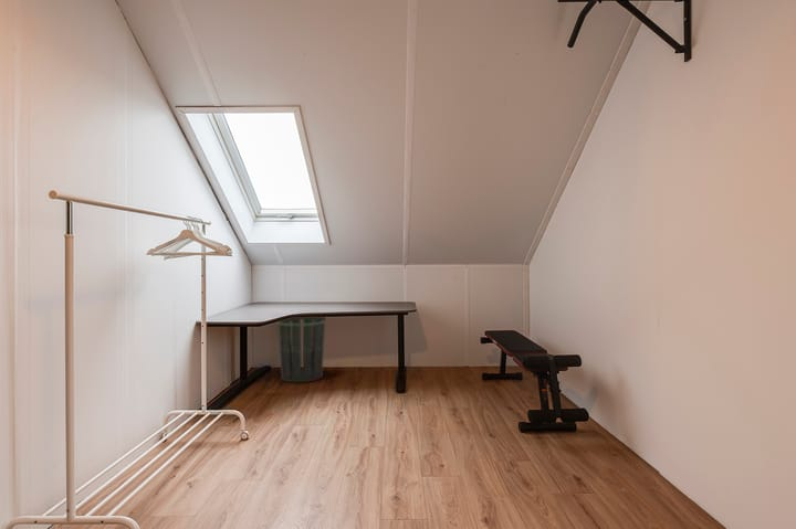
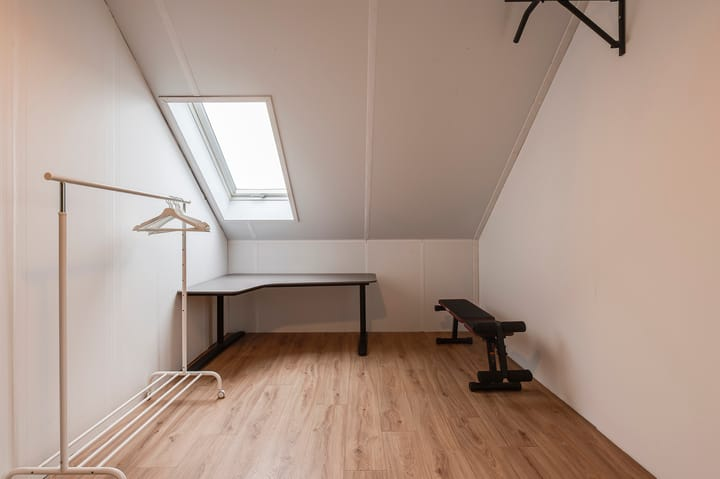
- waste bin [276,316,327,383]
